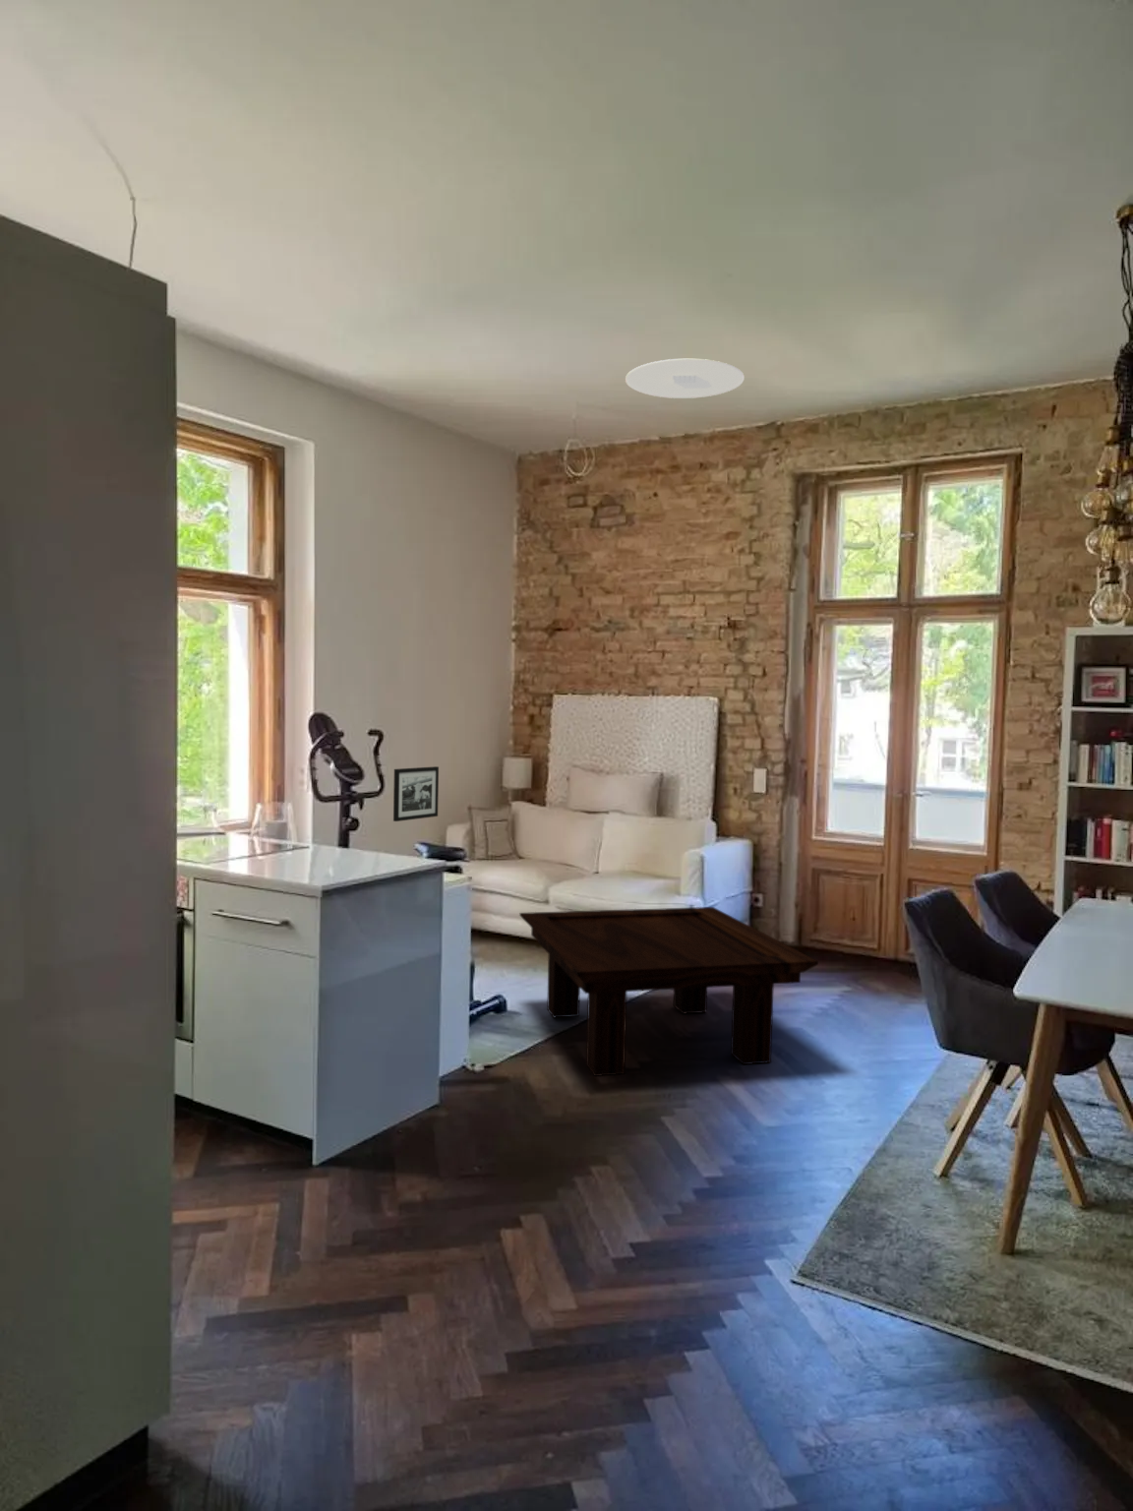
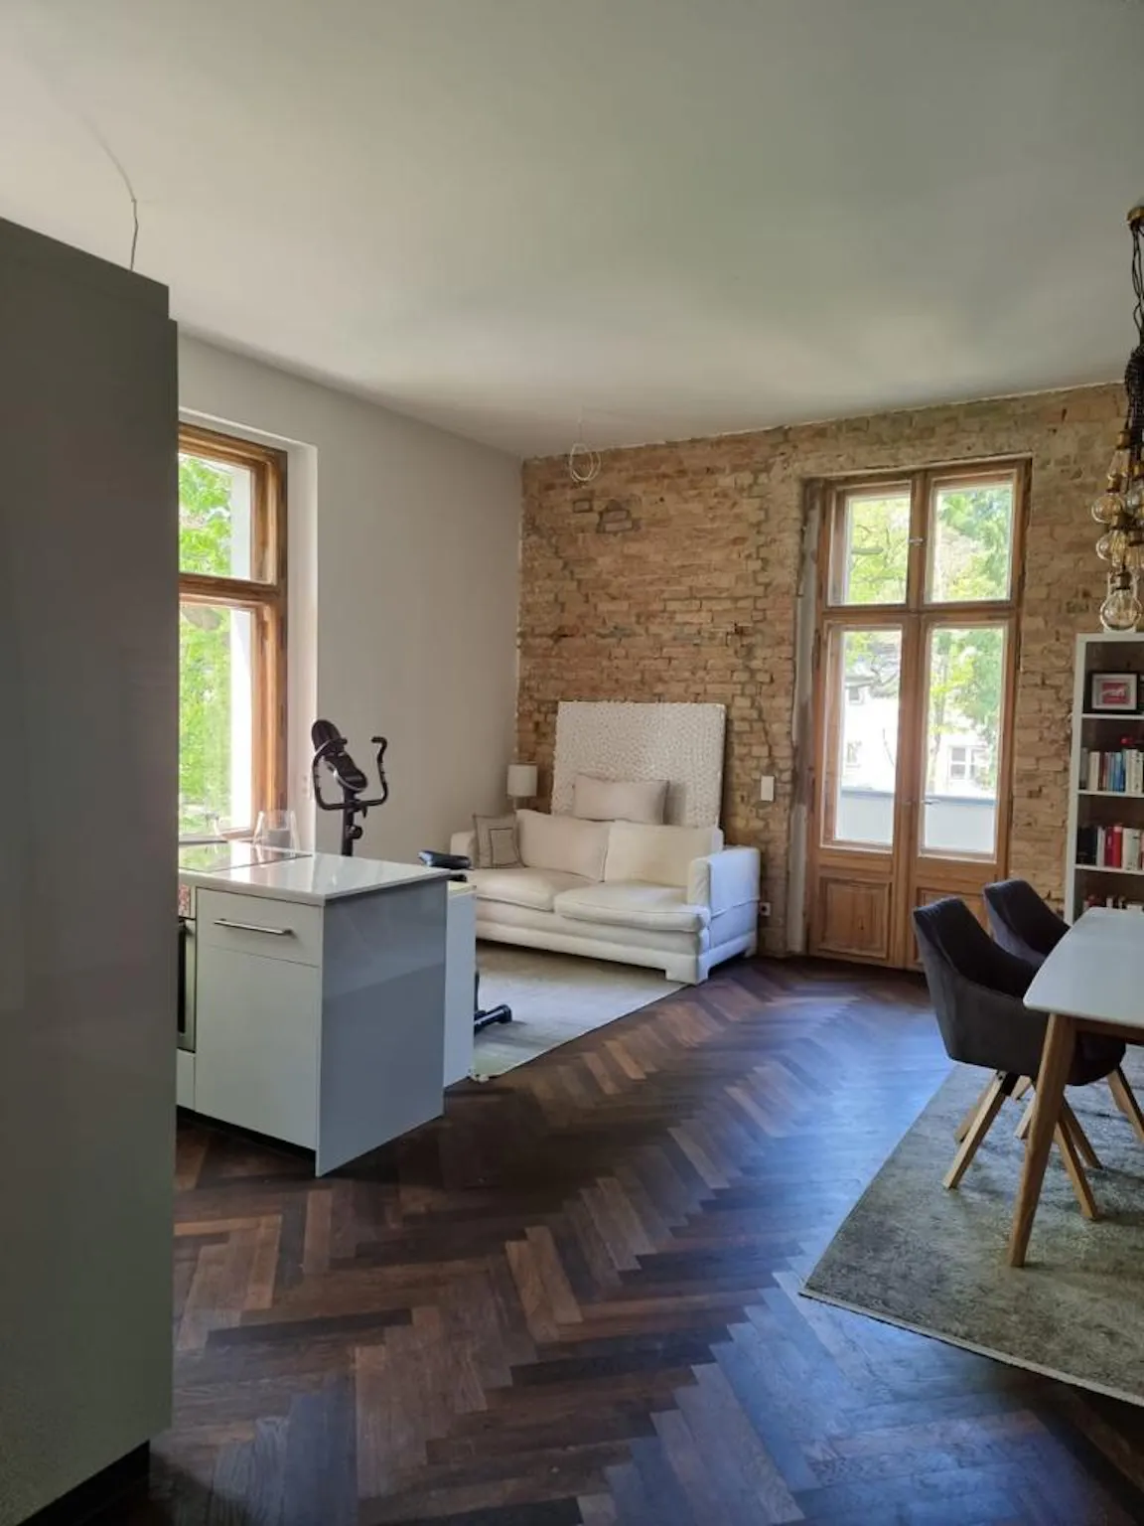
- picture frame [393,765,439,822]
- coffee table [519,907,819,1077]
- ceiling light [625,358,745,400]
